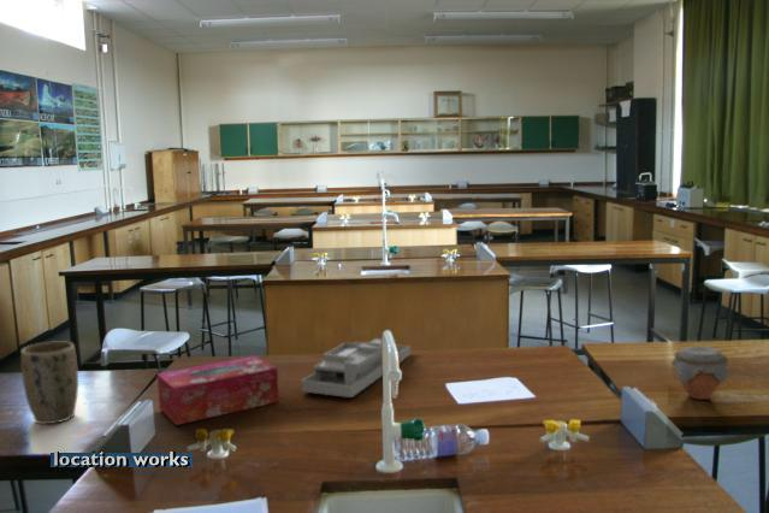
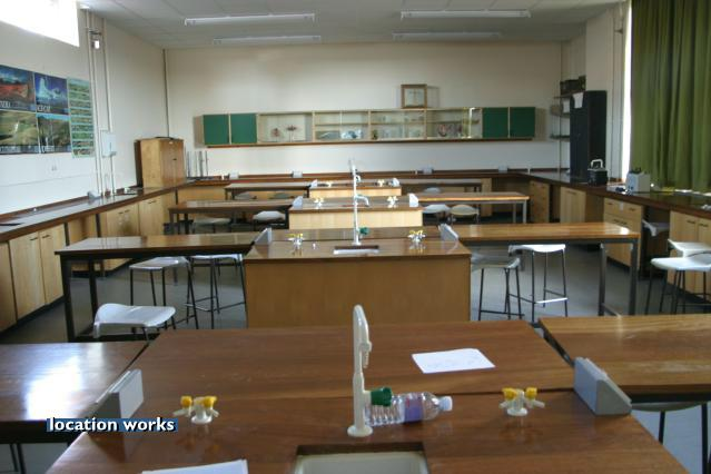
- desk organizer [300,337,412,399]
- jar [670,344,730,401]
- tissue box [156,354,280,426]
- plant pot [19,341,79,425]
